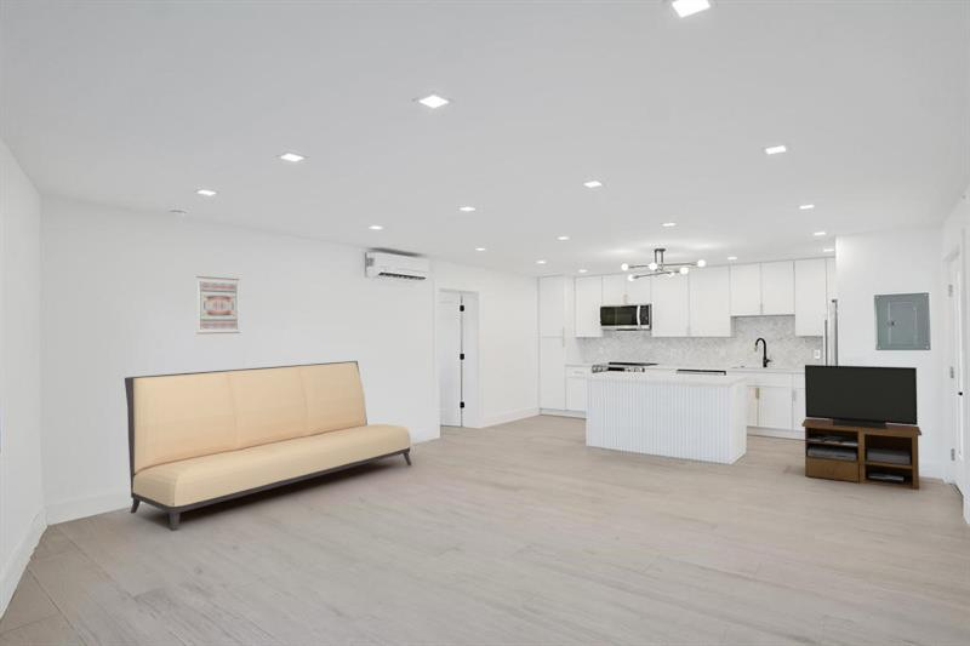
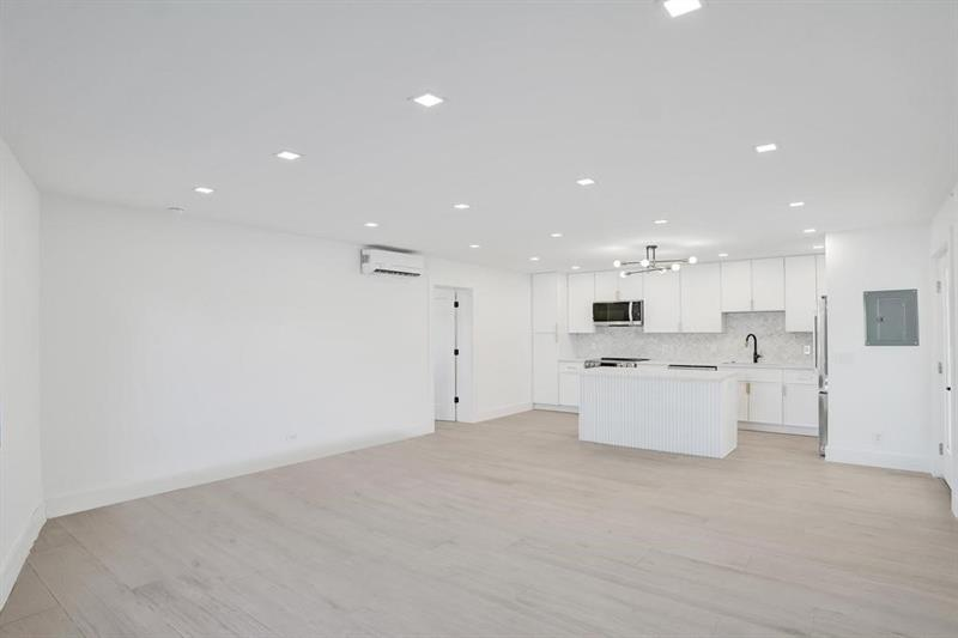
- tv stand [800,364,923,491]
- wall art [195,275,241,336]
- sofa [124,360,412,532]
